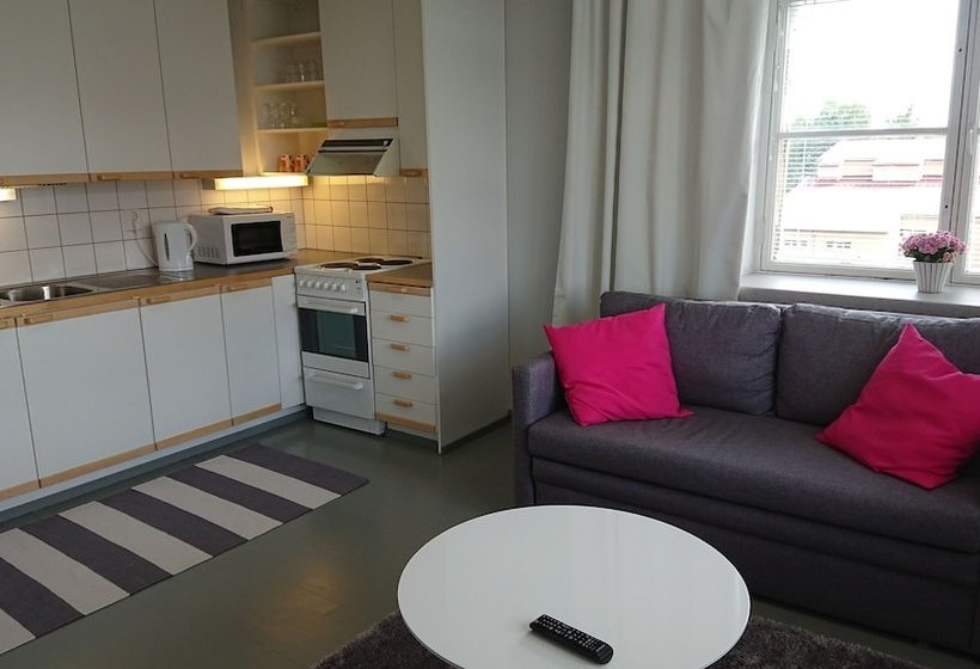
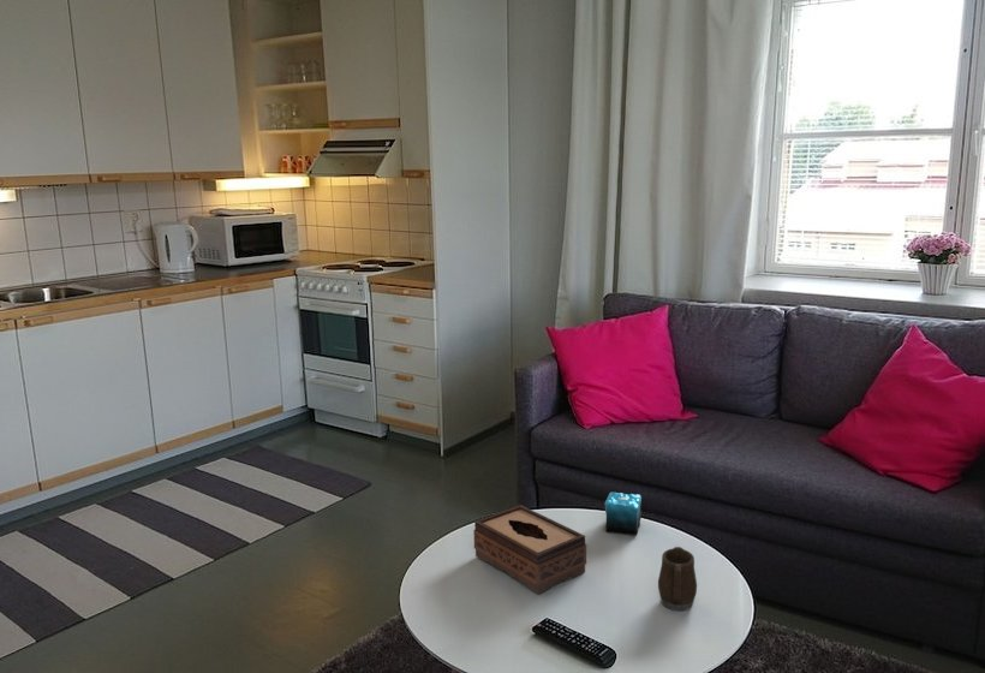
+ mug [657,546,698,612]
+ candle [604,492,643,537]
+ tissue box [472,504,587,595]
